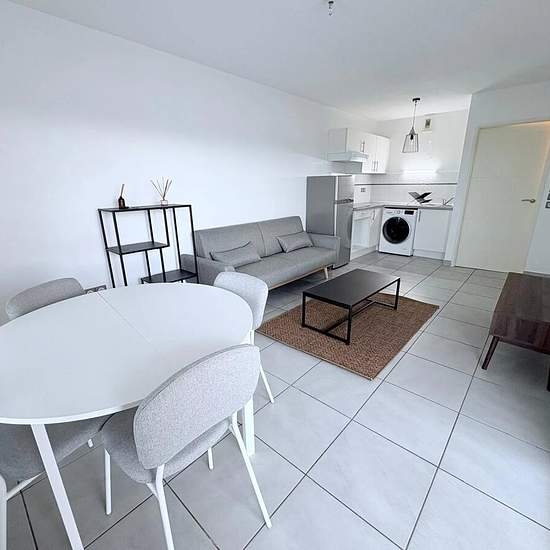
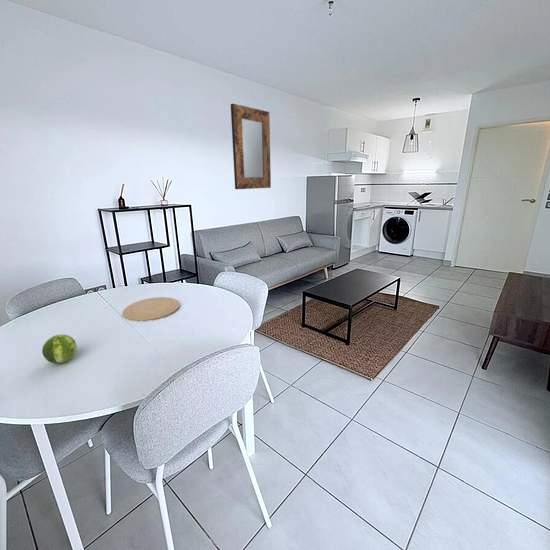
+ home mirror [230,103,272,190]
+ plate [122,296,181,322]
+ fruit [41,334,78,364]
